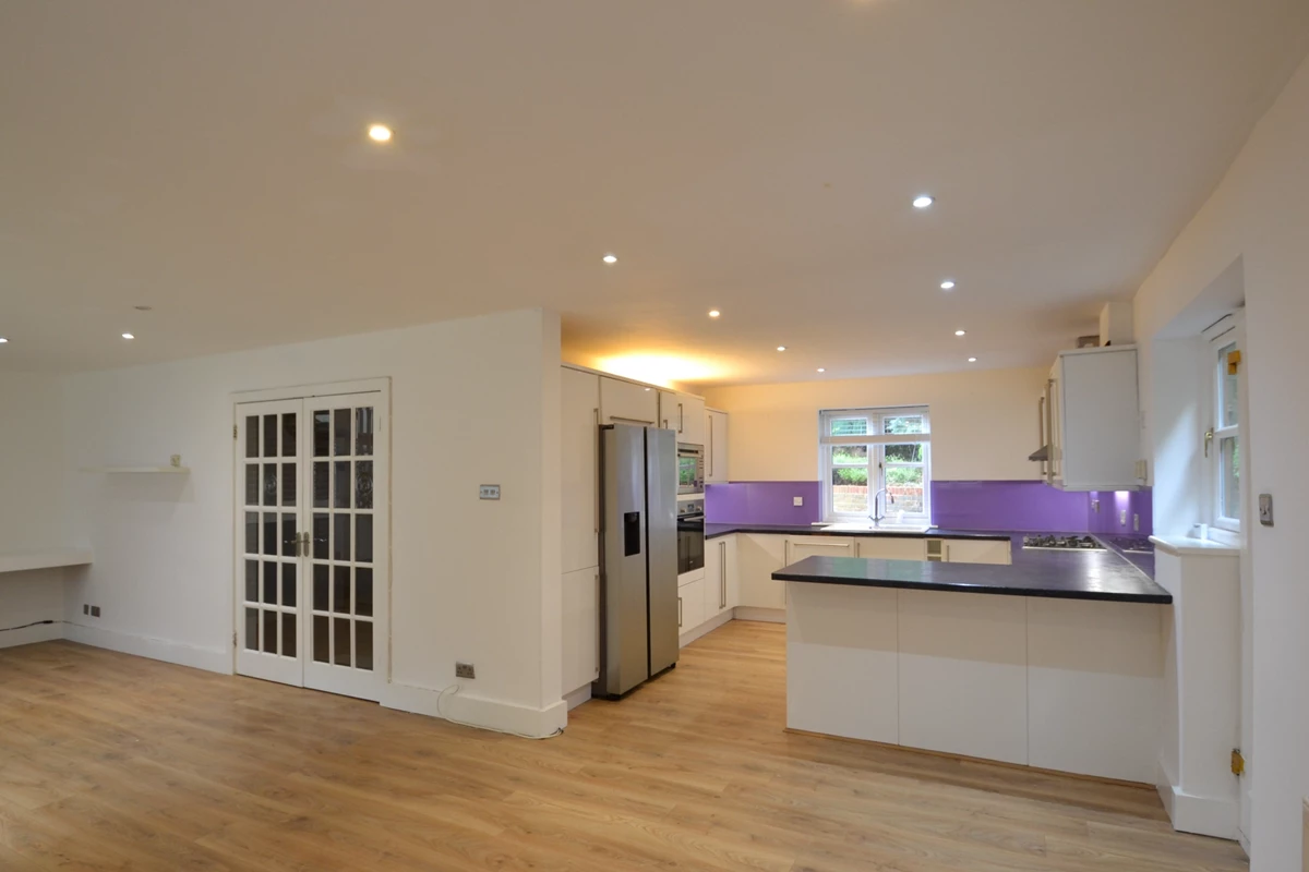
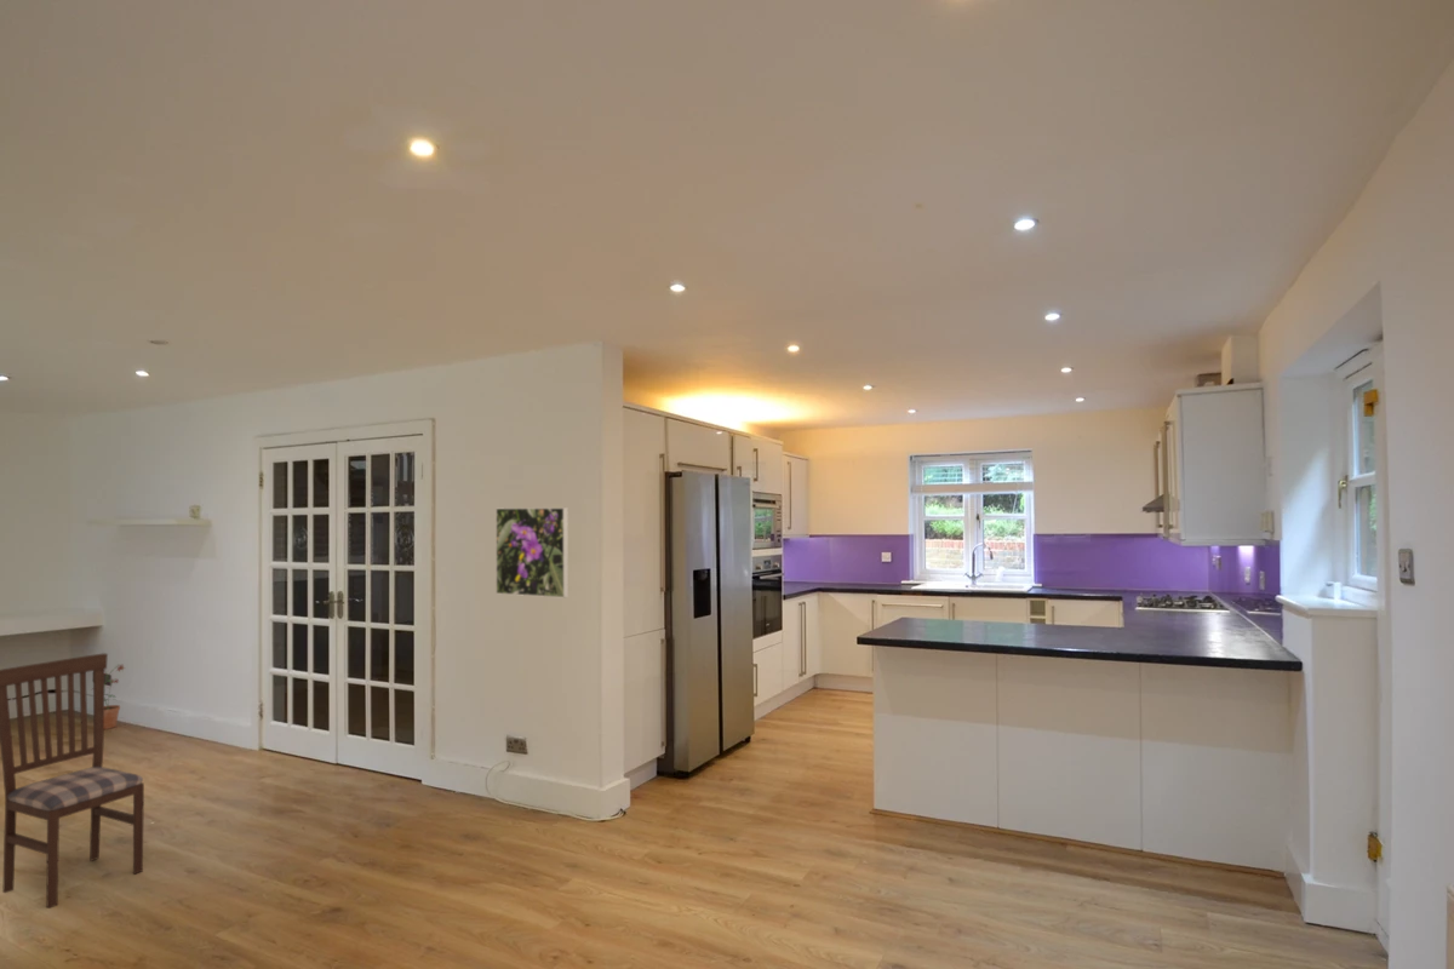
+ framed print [494,506,569,598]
+ dining chair [0,652,145,910]
+ potted plant [91,664,126,730]
